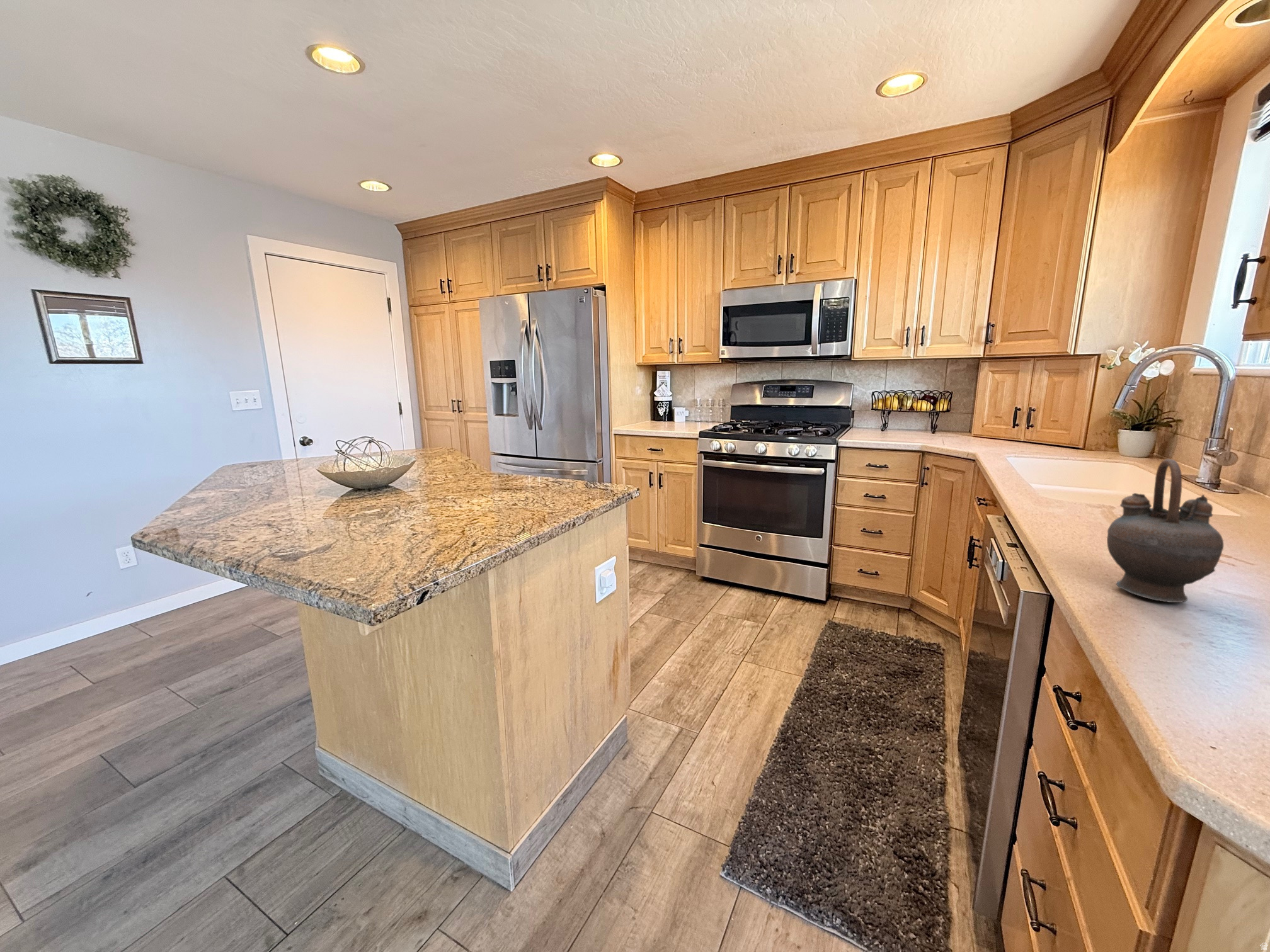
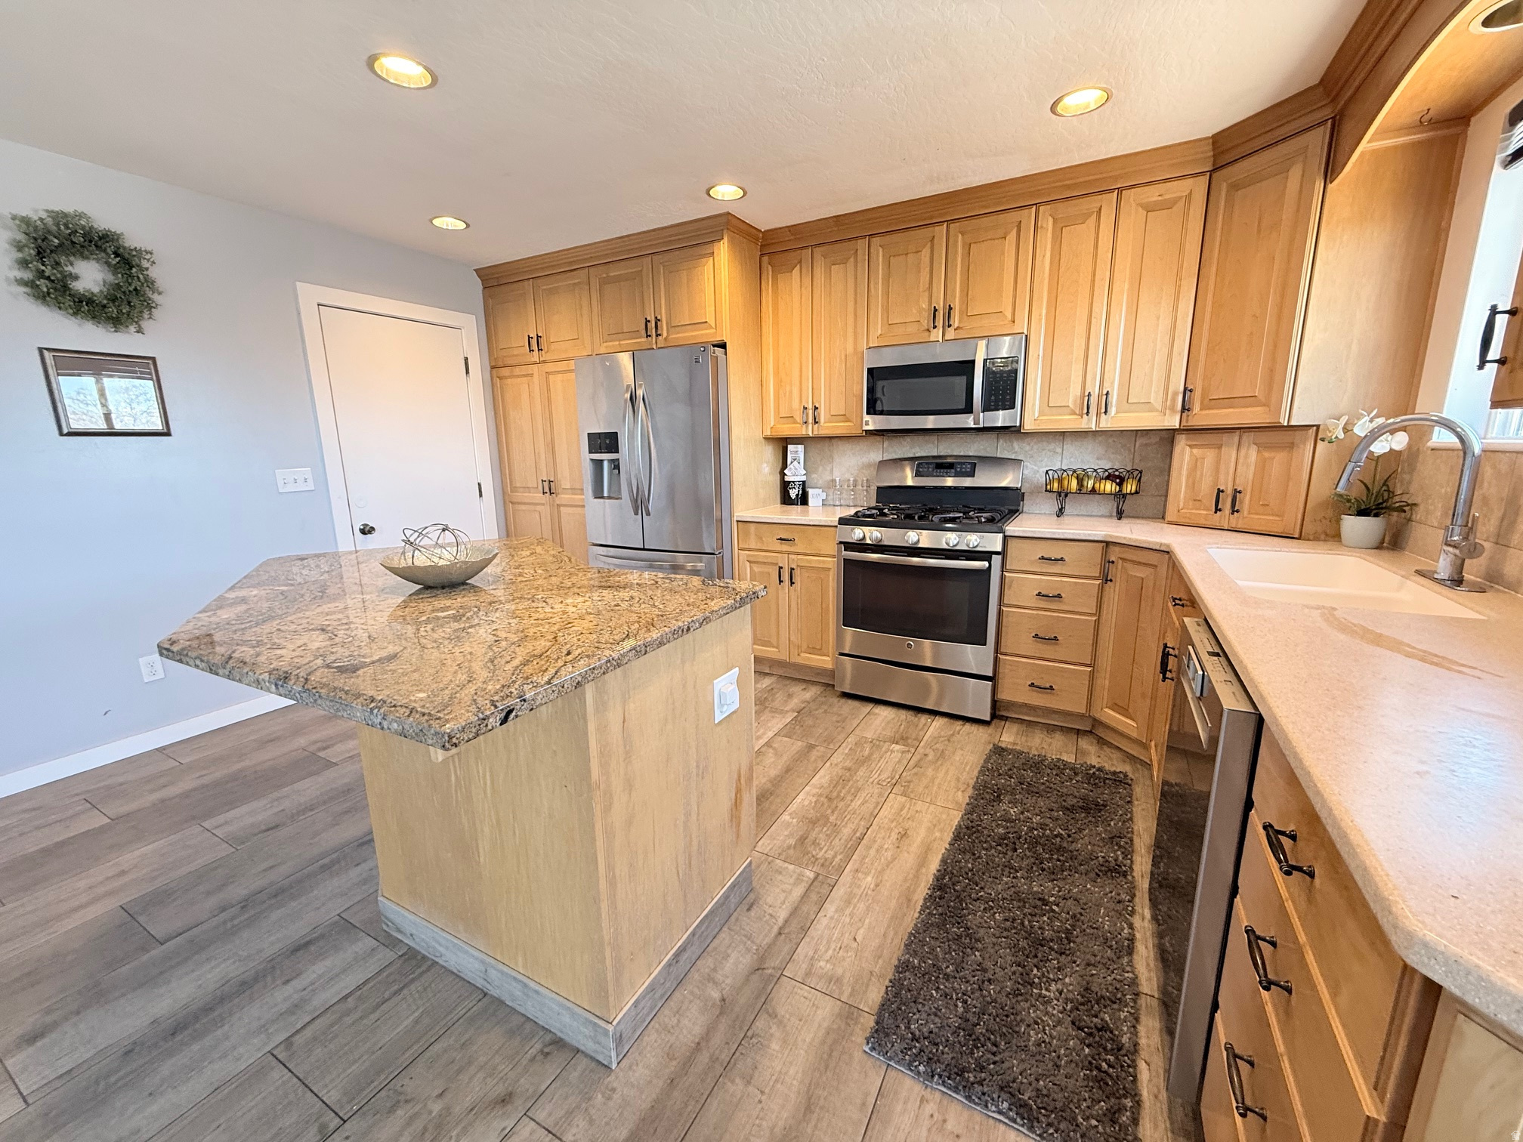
- teapot [1106,458,1224,603]
